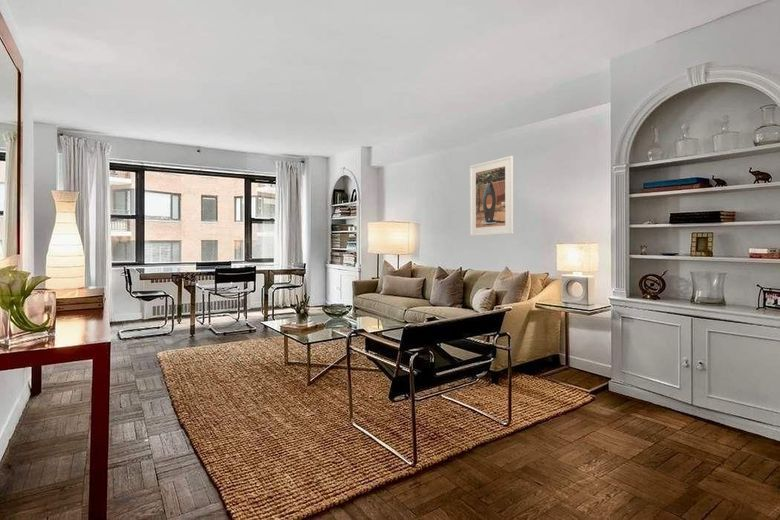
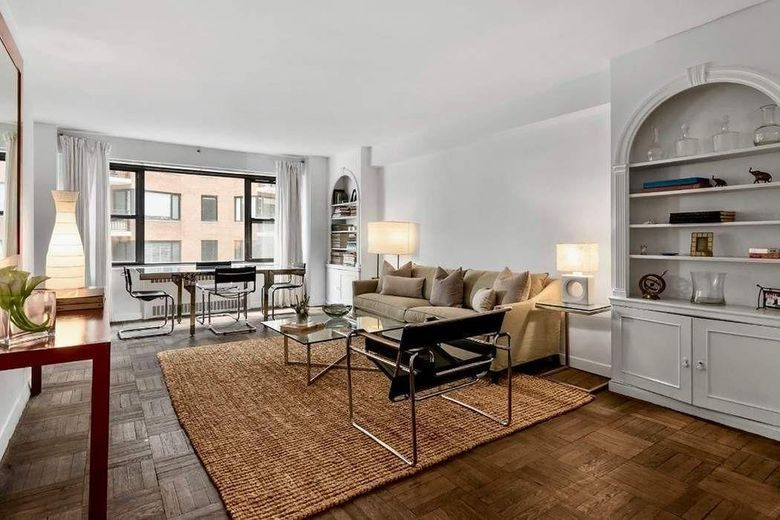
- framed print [469,155,514,237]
